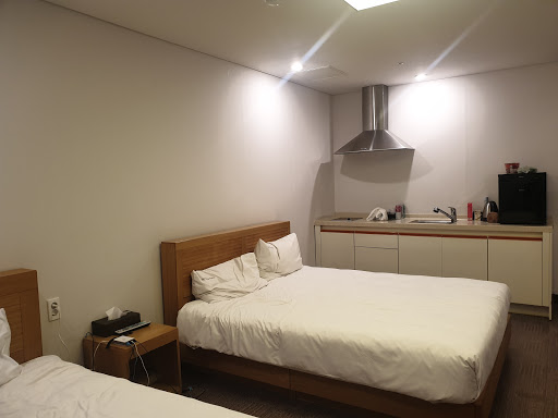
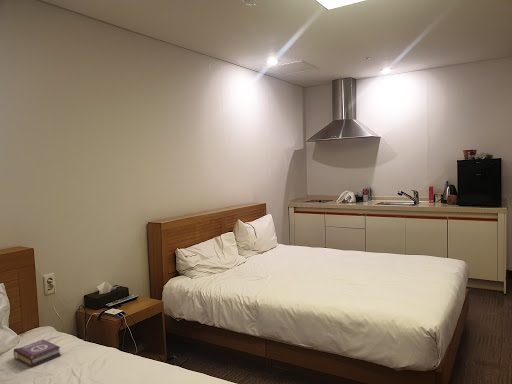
+ book [13,339,62,368]
